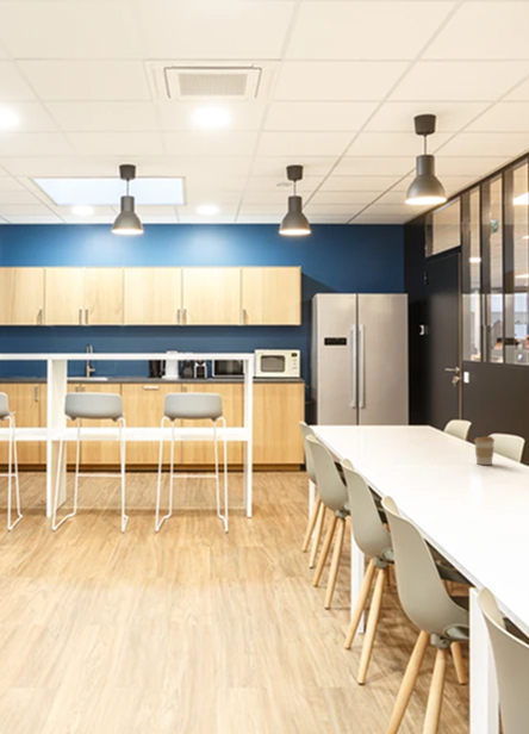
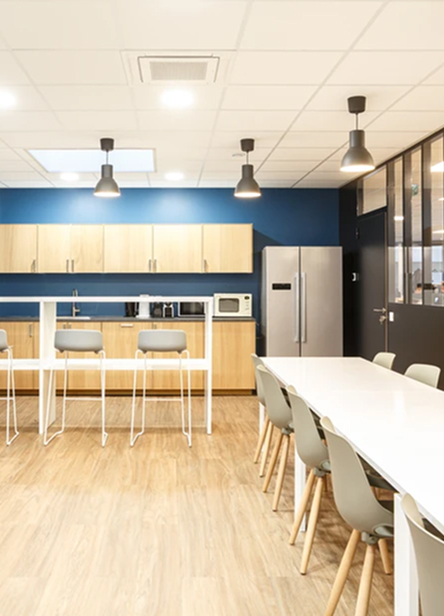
- coffee cup [473,435,496,466]
